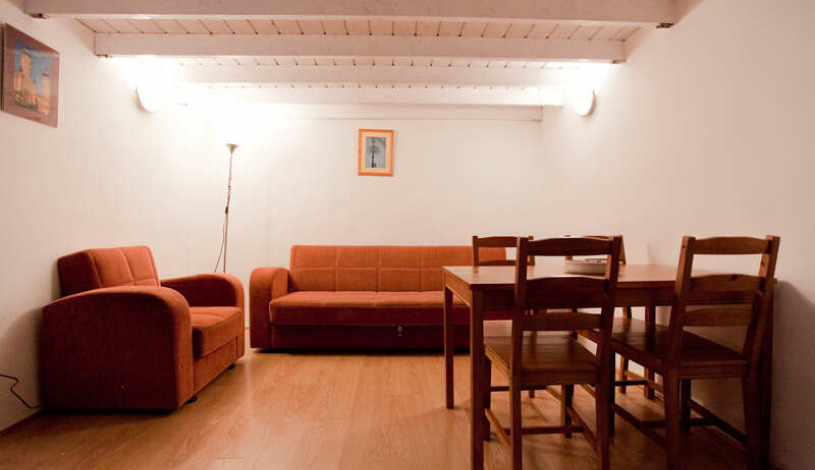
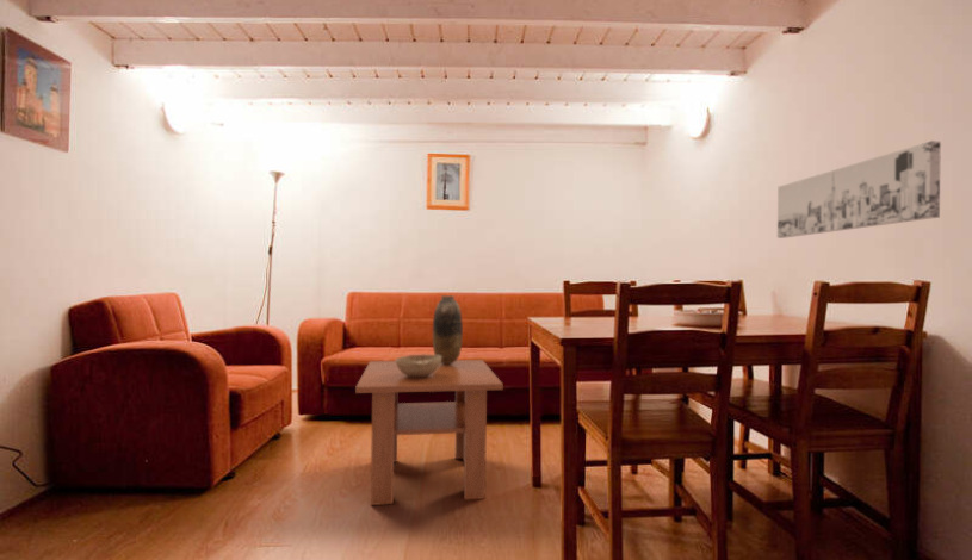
+ coffee table [354,359,504,506]
+ decorative bowl [394,353,441,378]
+ wall art [776,139,942,239]
+ vase [432,294,464,365]
